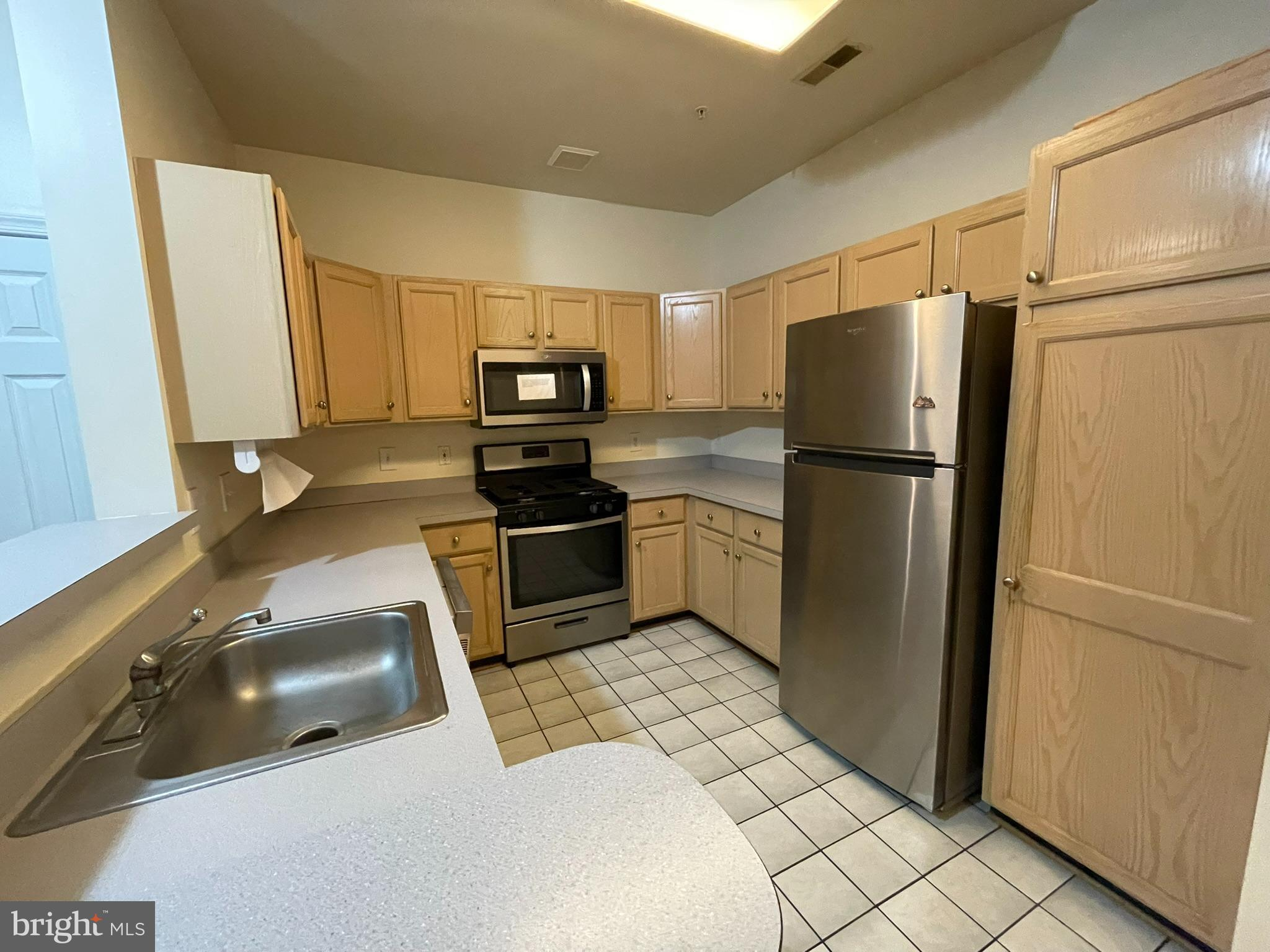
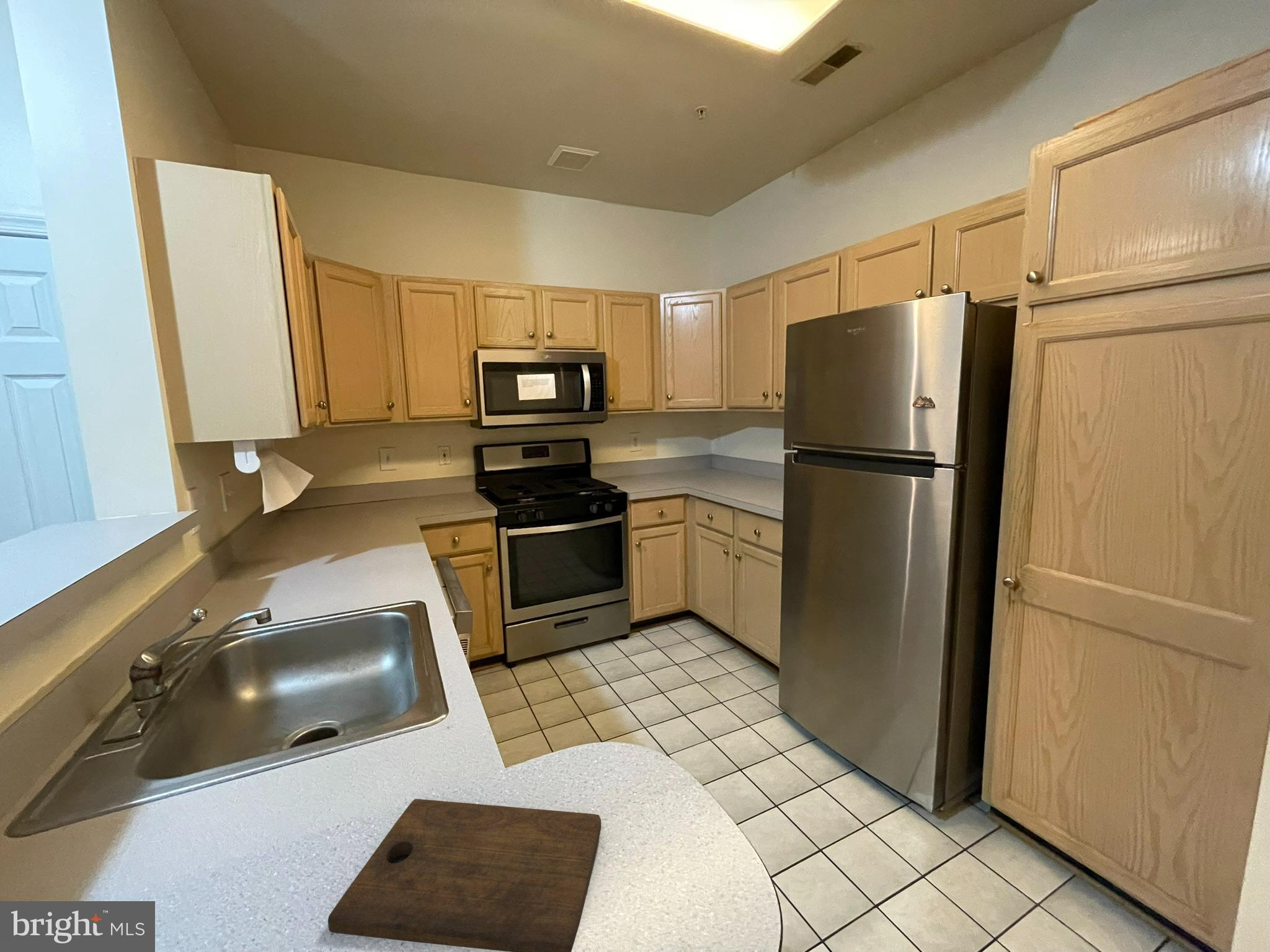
+ cutting board [327,798,602,952]
